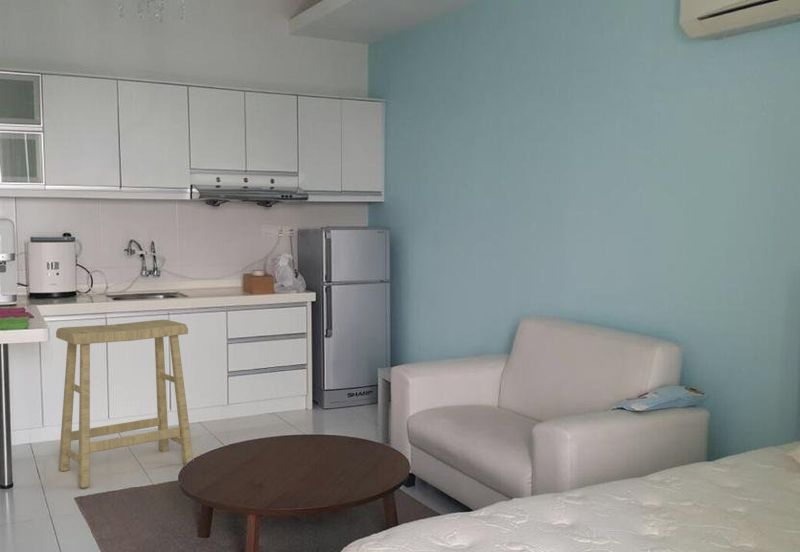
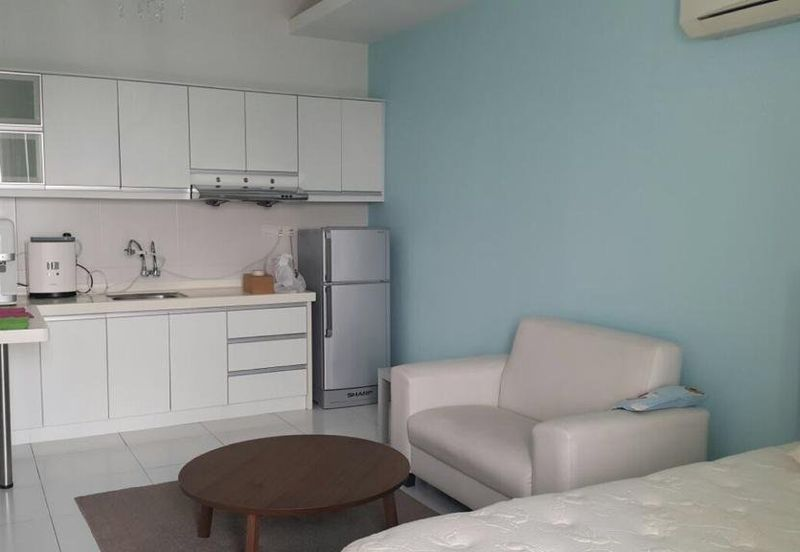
- stool [55,319,194,489]
